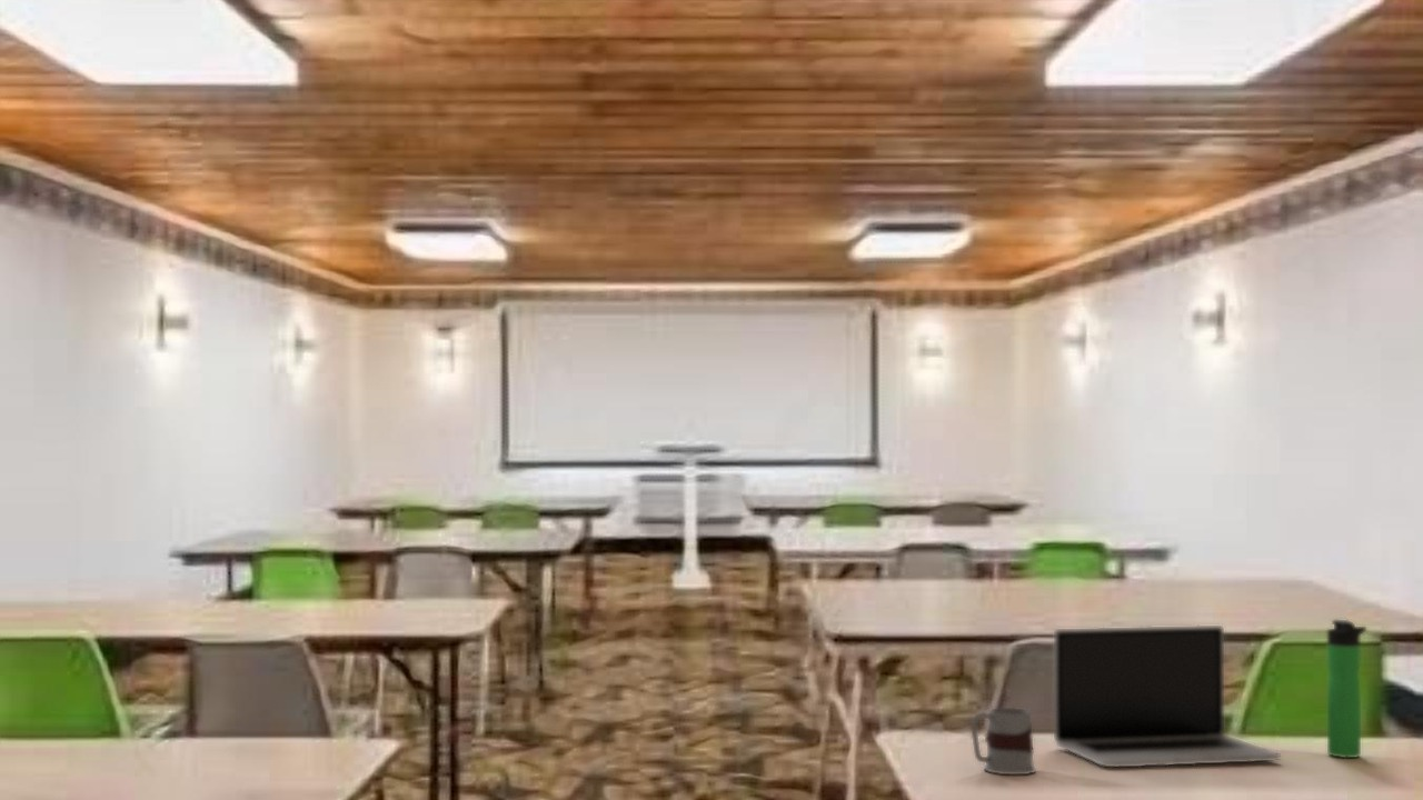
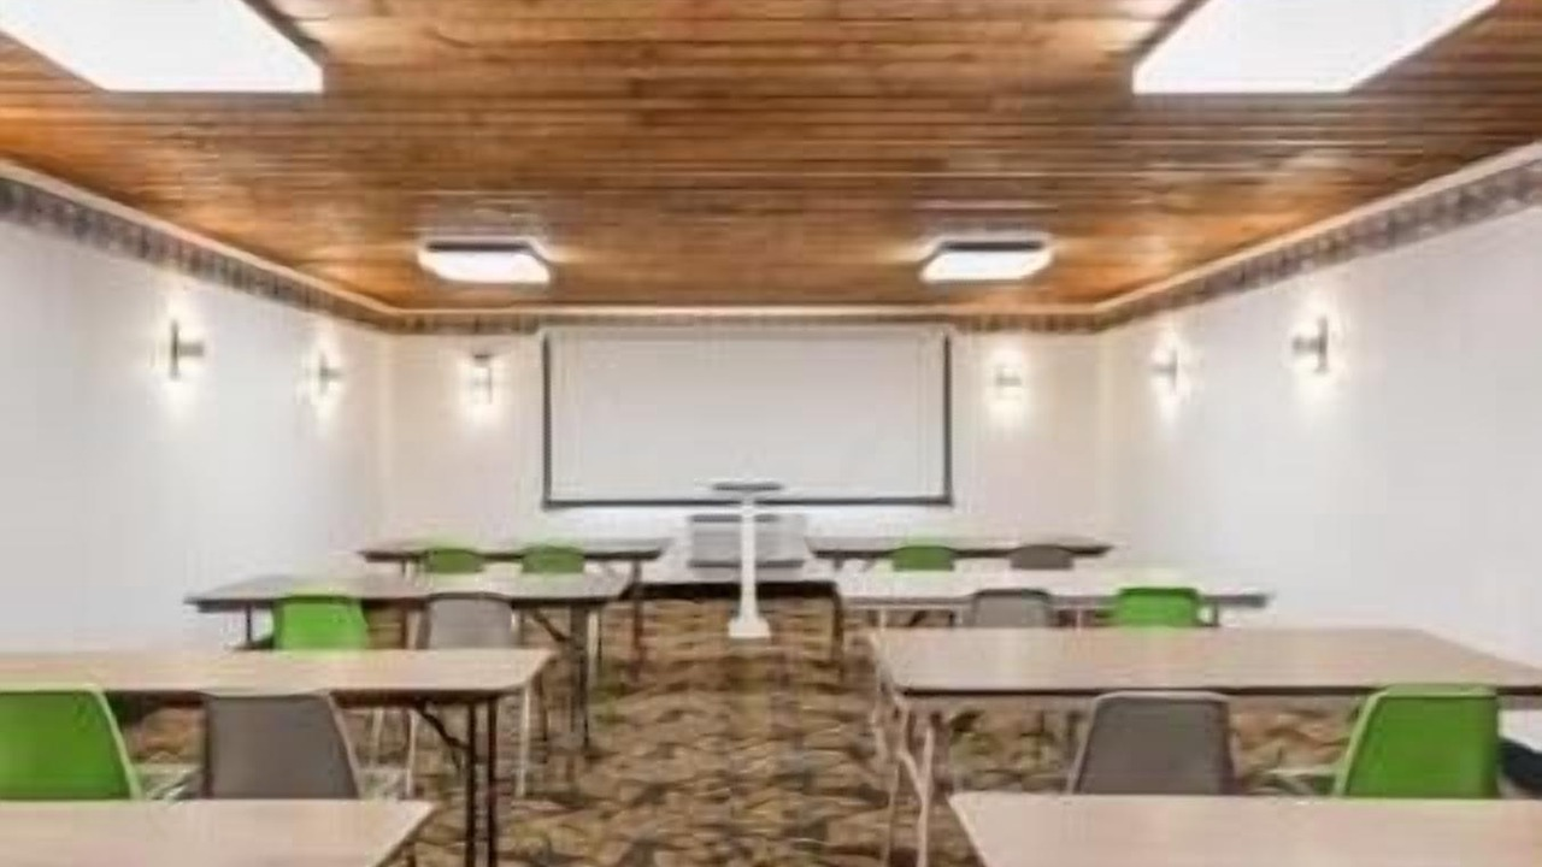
- laptop [1053,624,1282,768]
- bottle [1326,619,1367,759]
- mug [969,707,1037,776]
